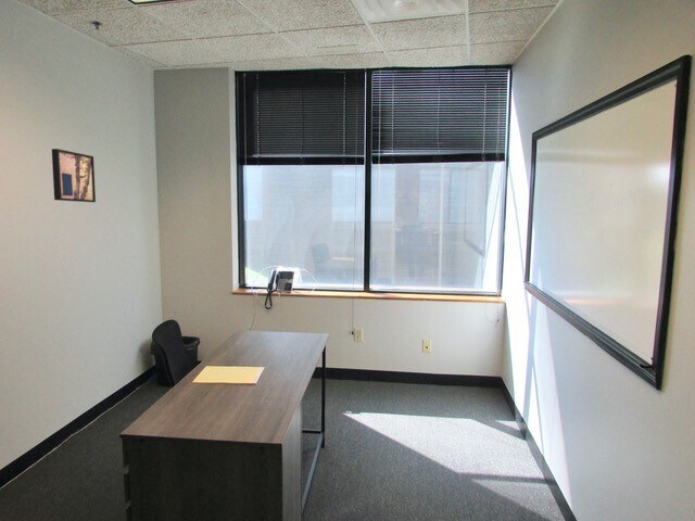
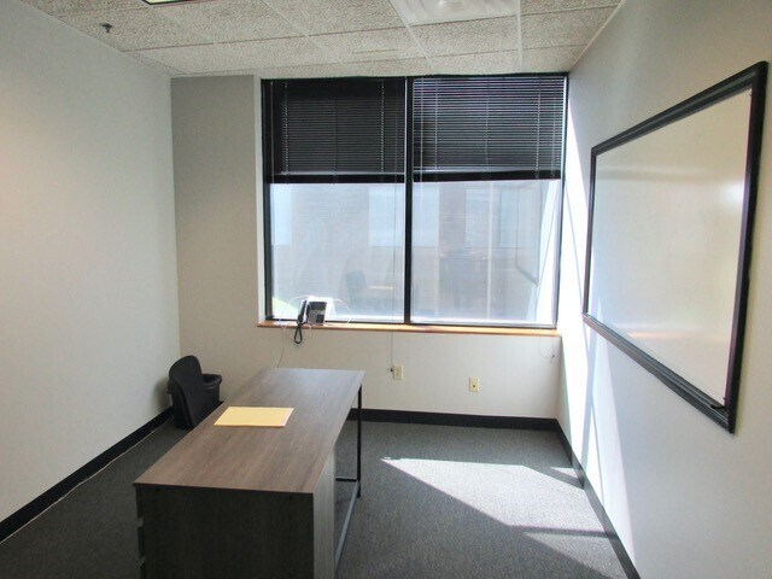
- wall art [51,148,97,203]
